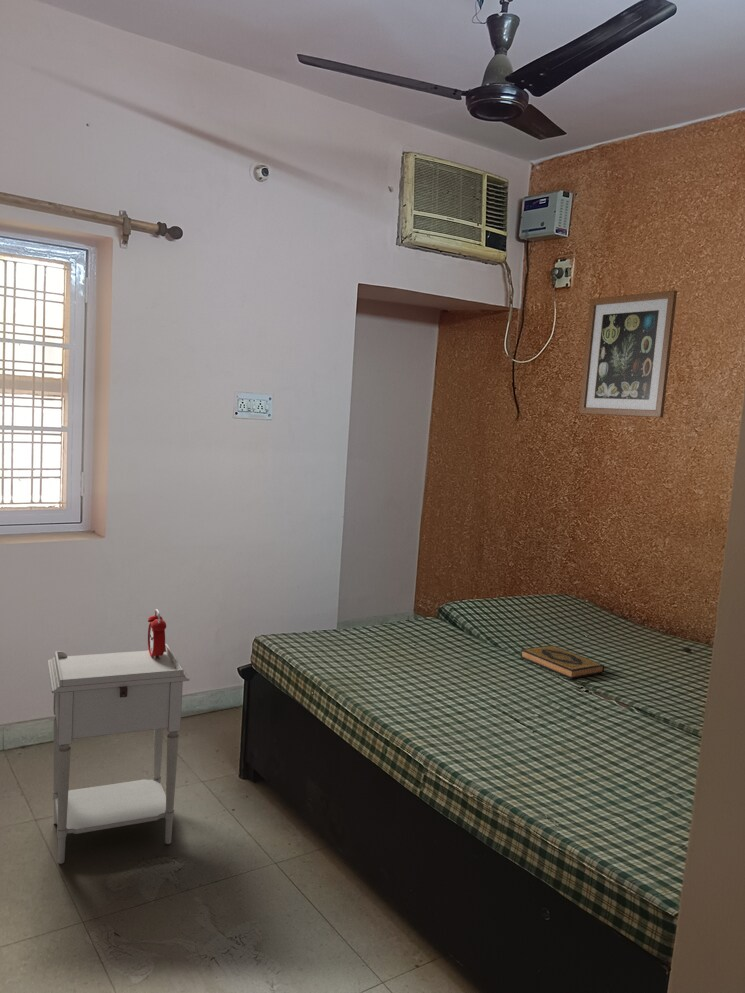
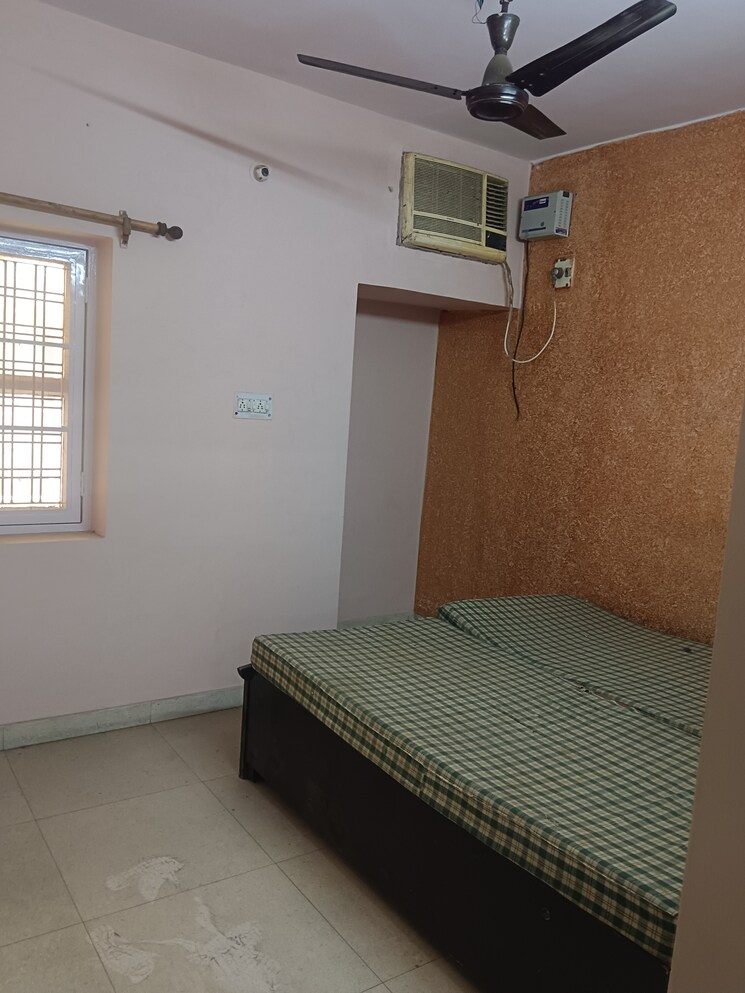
- hardback book [520,644,605,680]
- nightstand [47,643,190,865]
- wall art [578,289,678,419]
- alarm clock [147,608,167,660]
